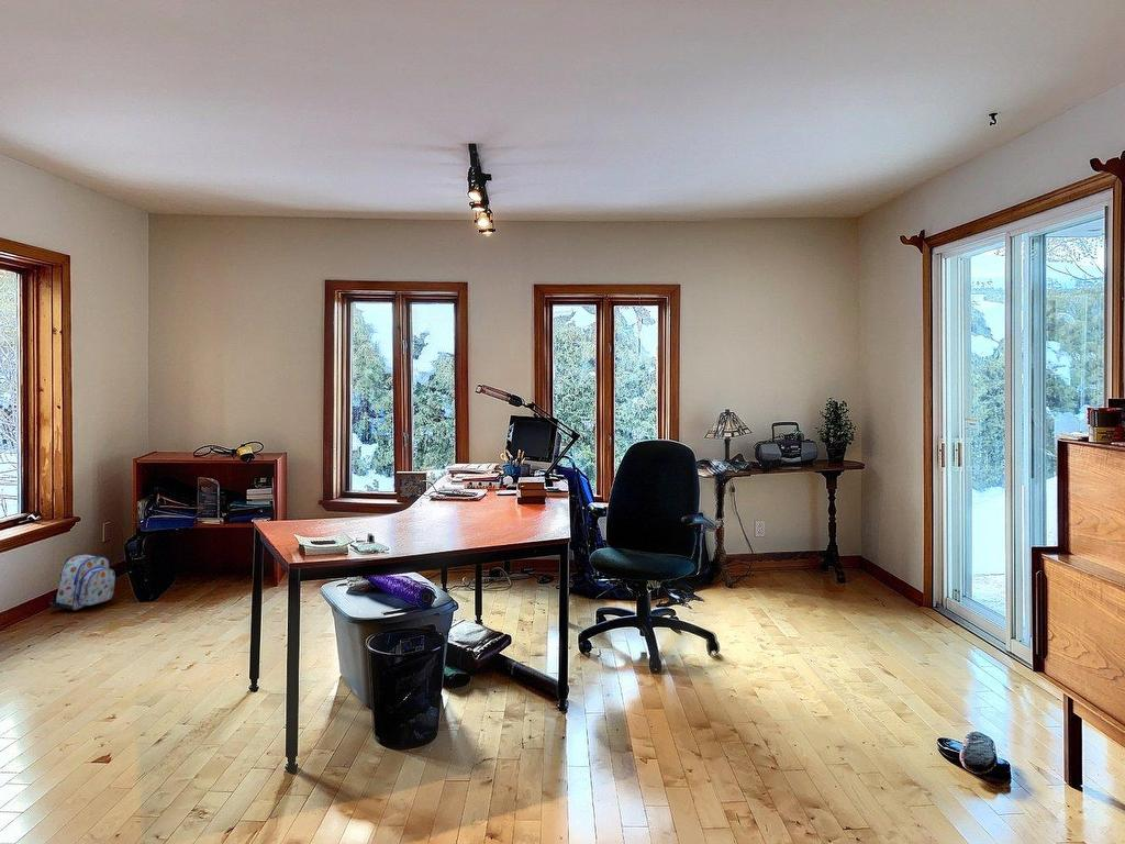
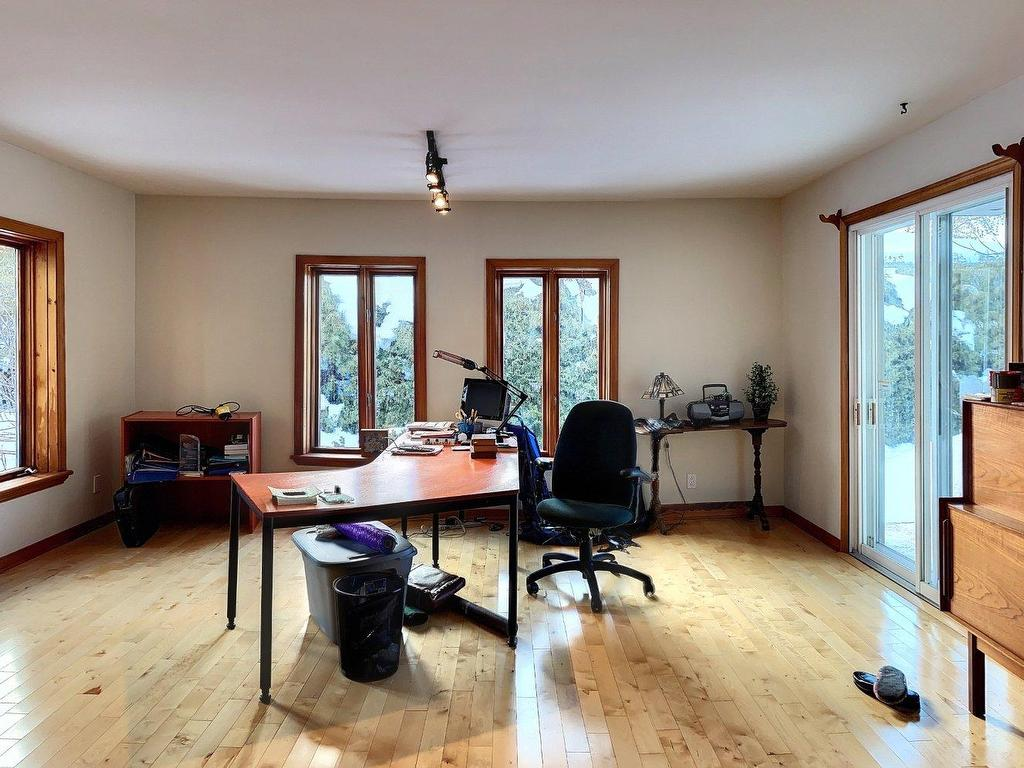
- backpack [49,554,116,611]
